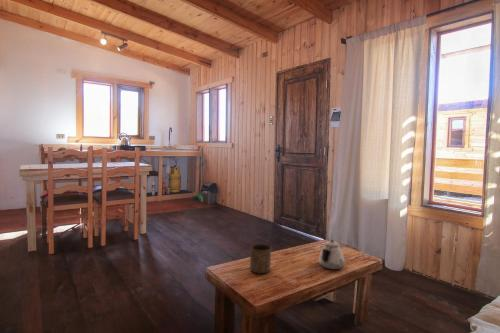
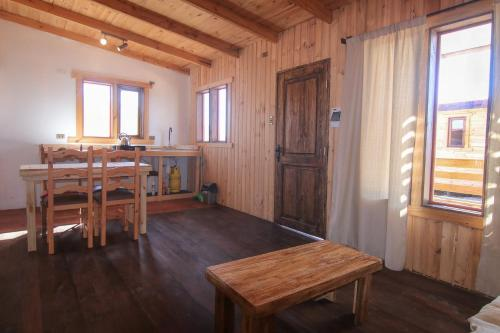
- cup [249,243,273,275]
- teapot [318,239,345,270]
